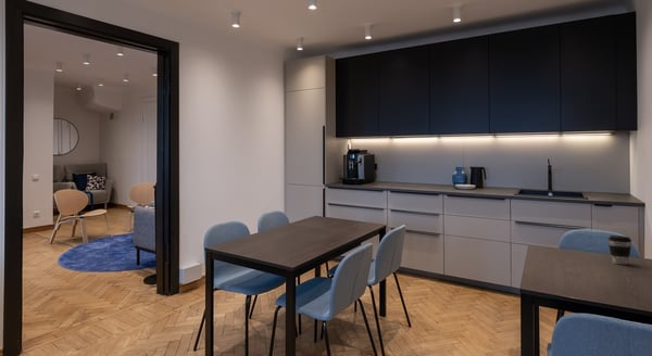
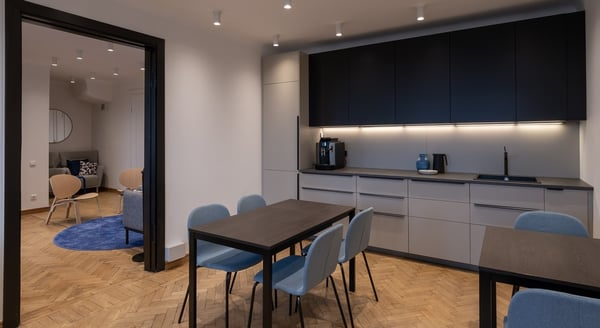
- coffee cup [607,234,632,266]
